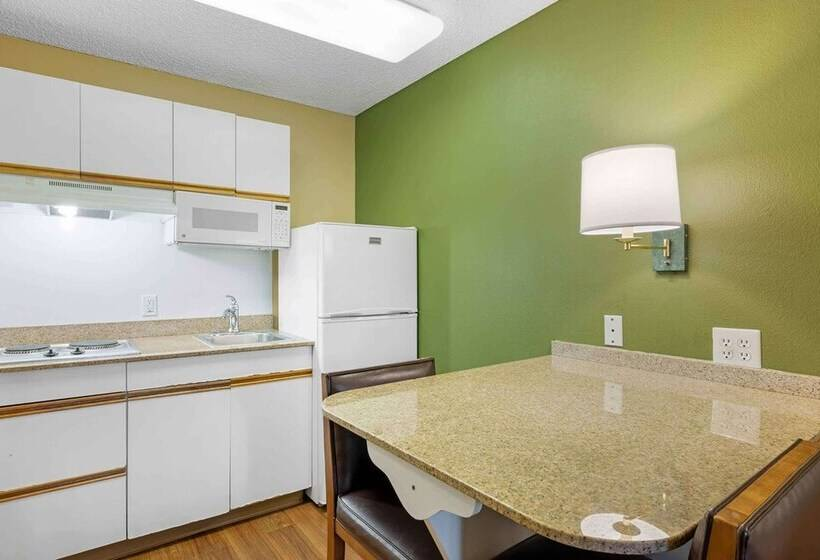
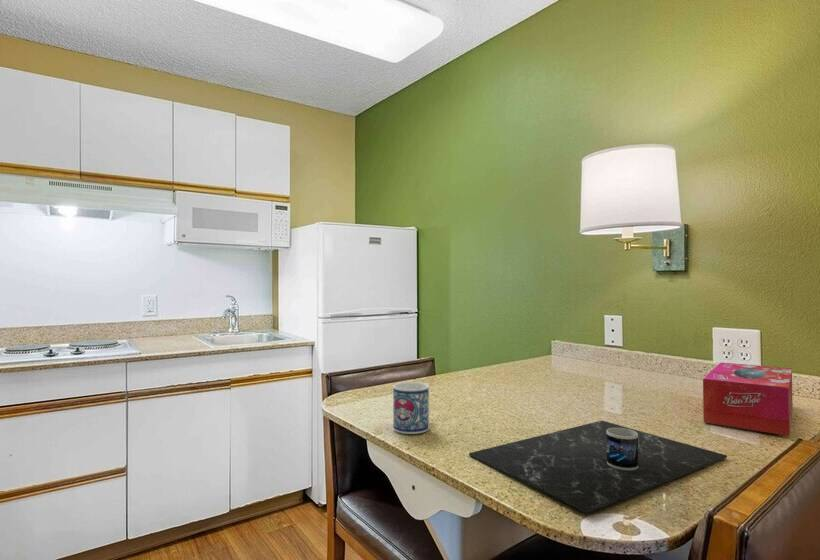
+ mug [392,381,430,435]
+ placemat [468,420,728,514]
+ tissue box [702,361,794,437]
